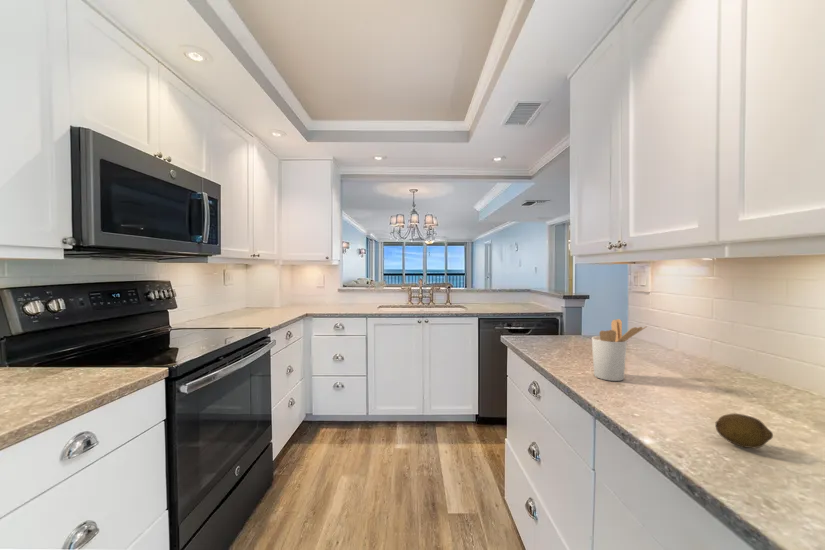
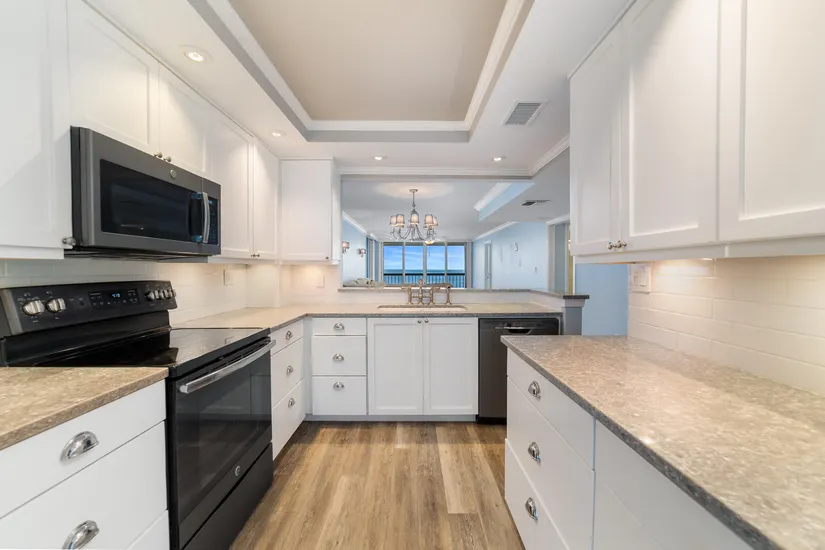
- fruit [714,412,774,449]
- utensil holder [591,318,648,382]
